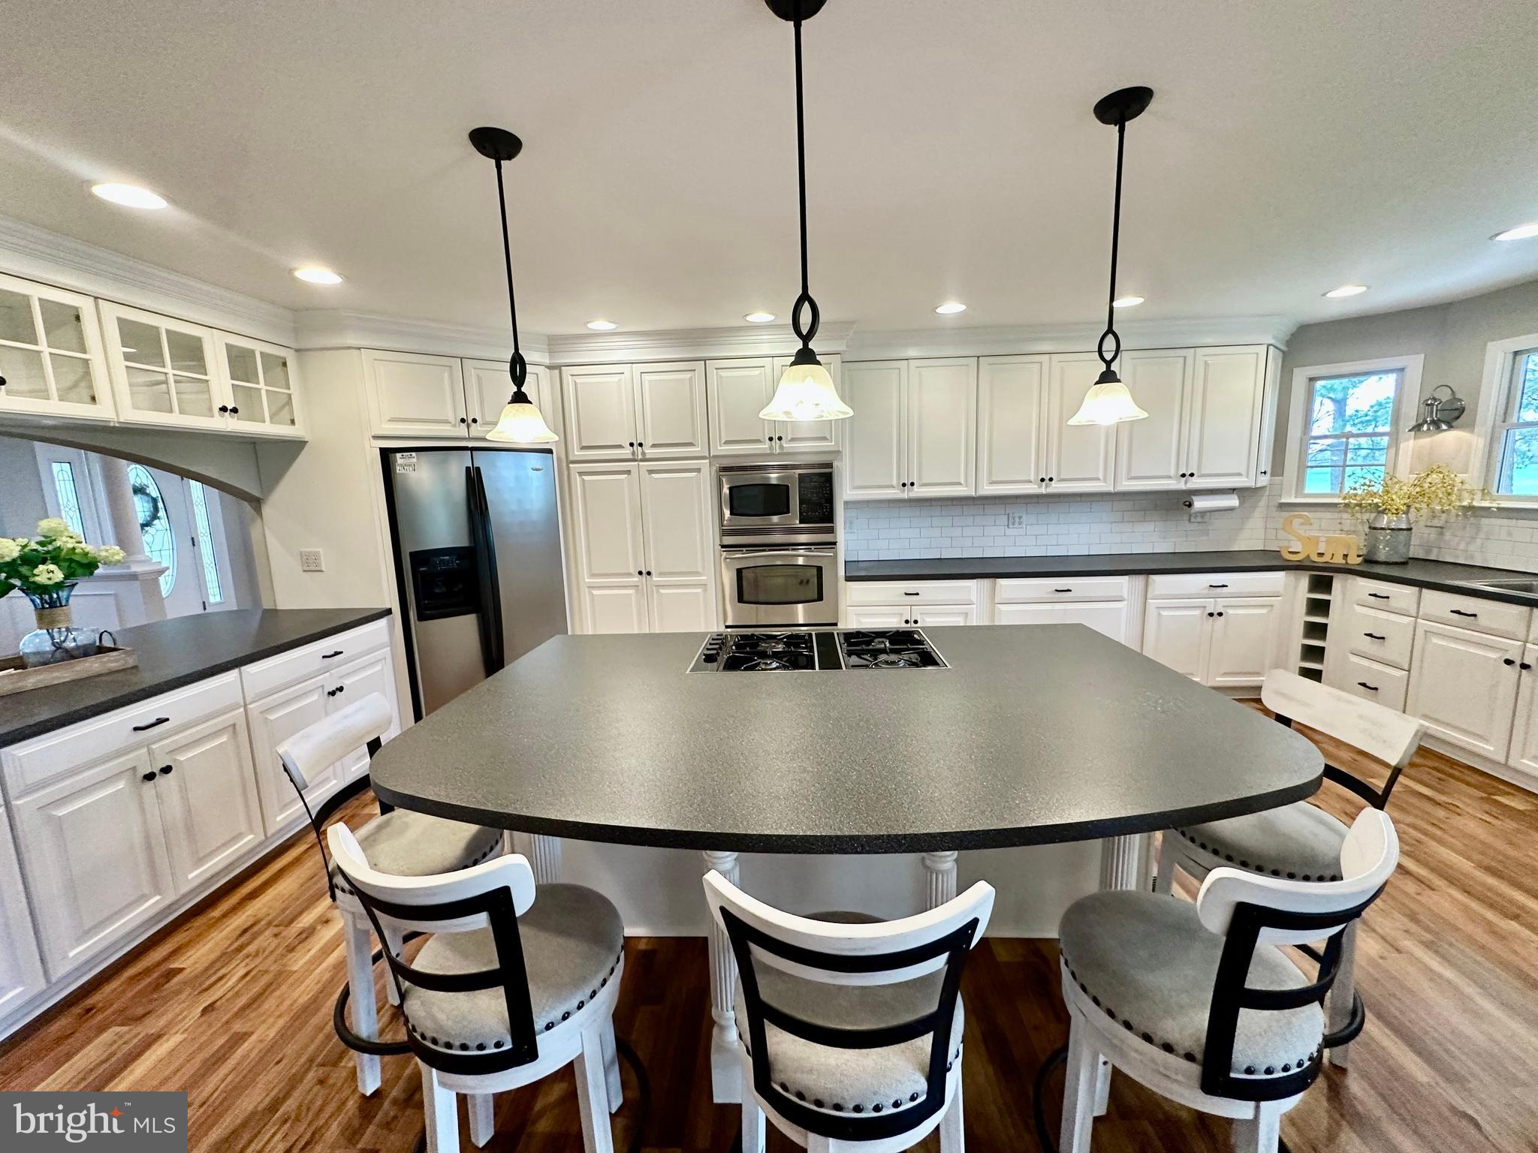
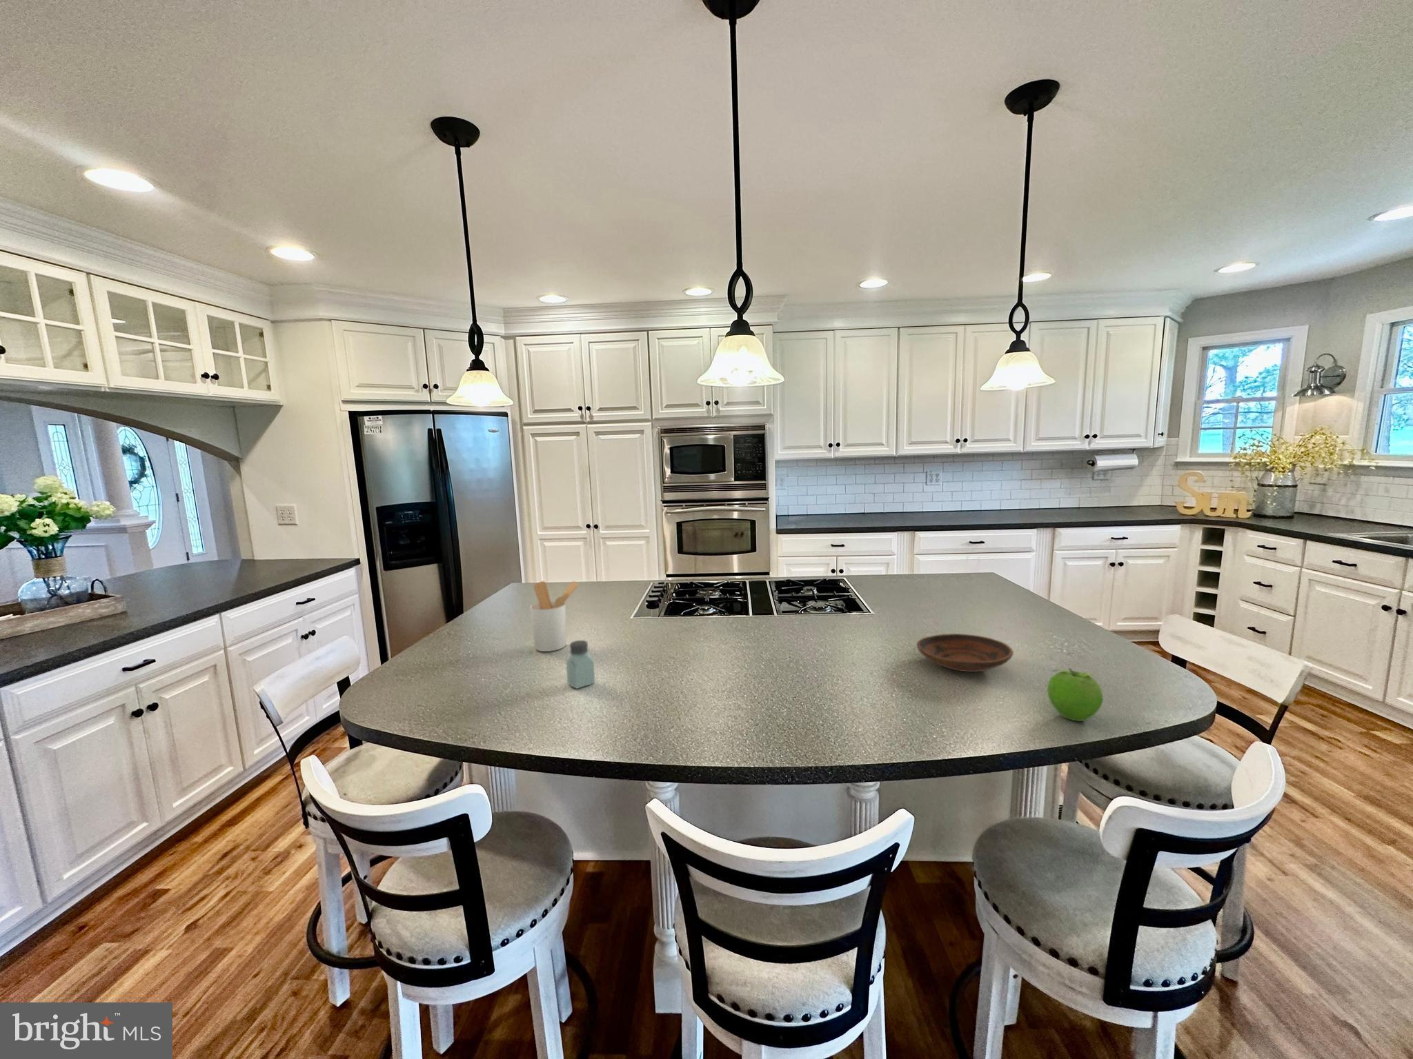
+ bowl [917,633,1015,673]
+ saltshaker [565,640,595,690]
+ fruit [1047,667,1104,722]
+ utensil holder [530,581,580,652]
